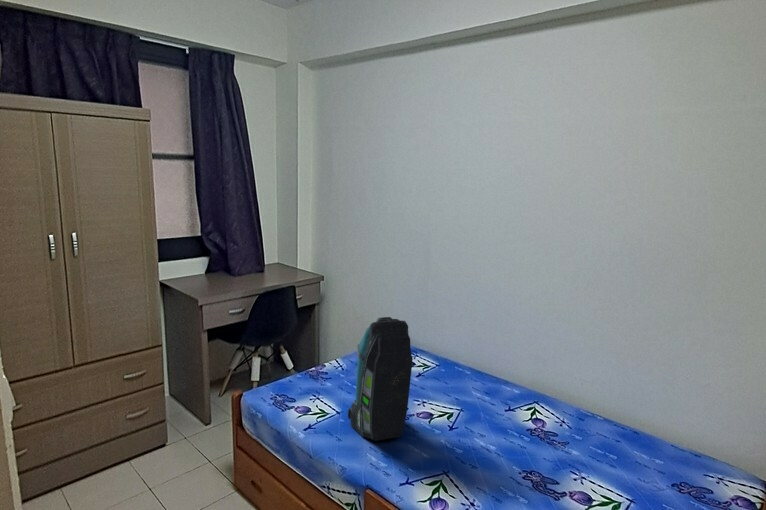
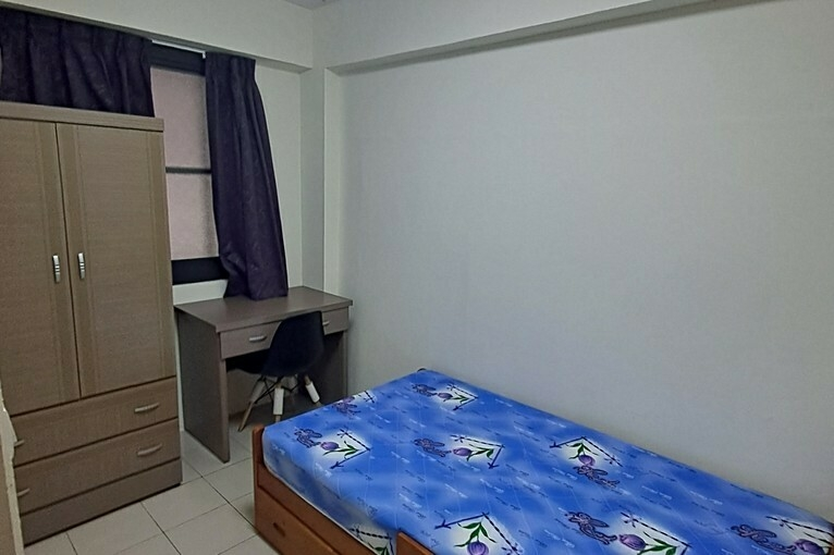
- backpack [347,316,414,442]
